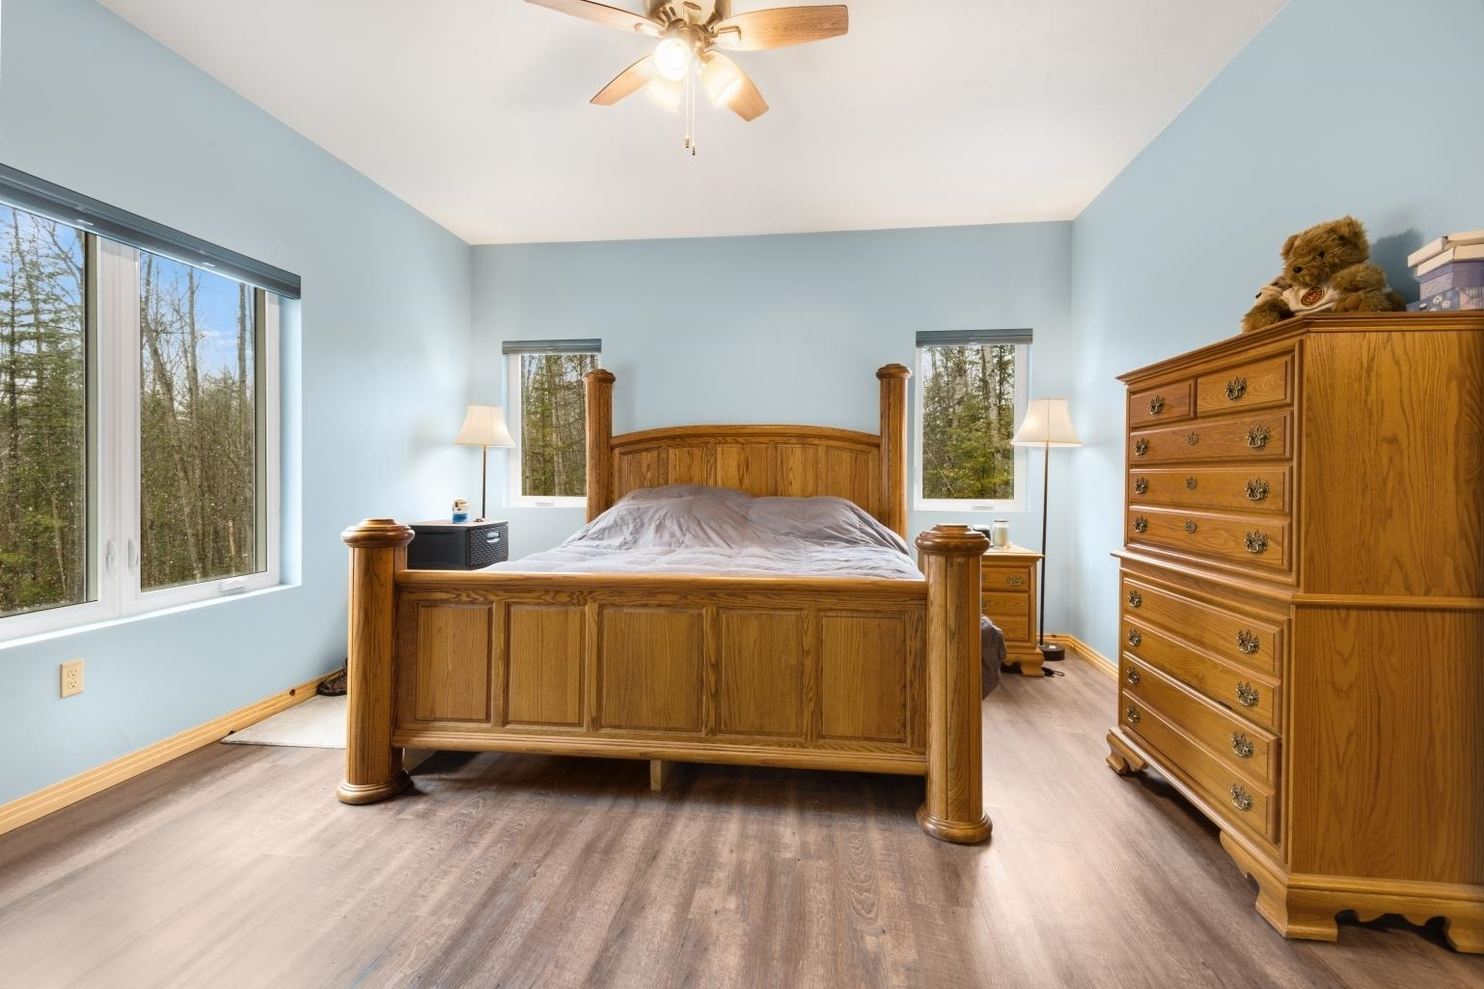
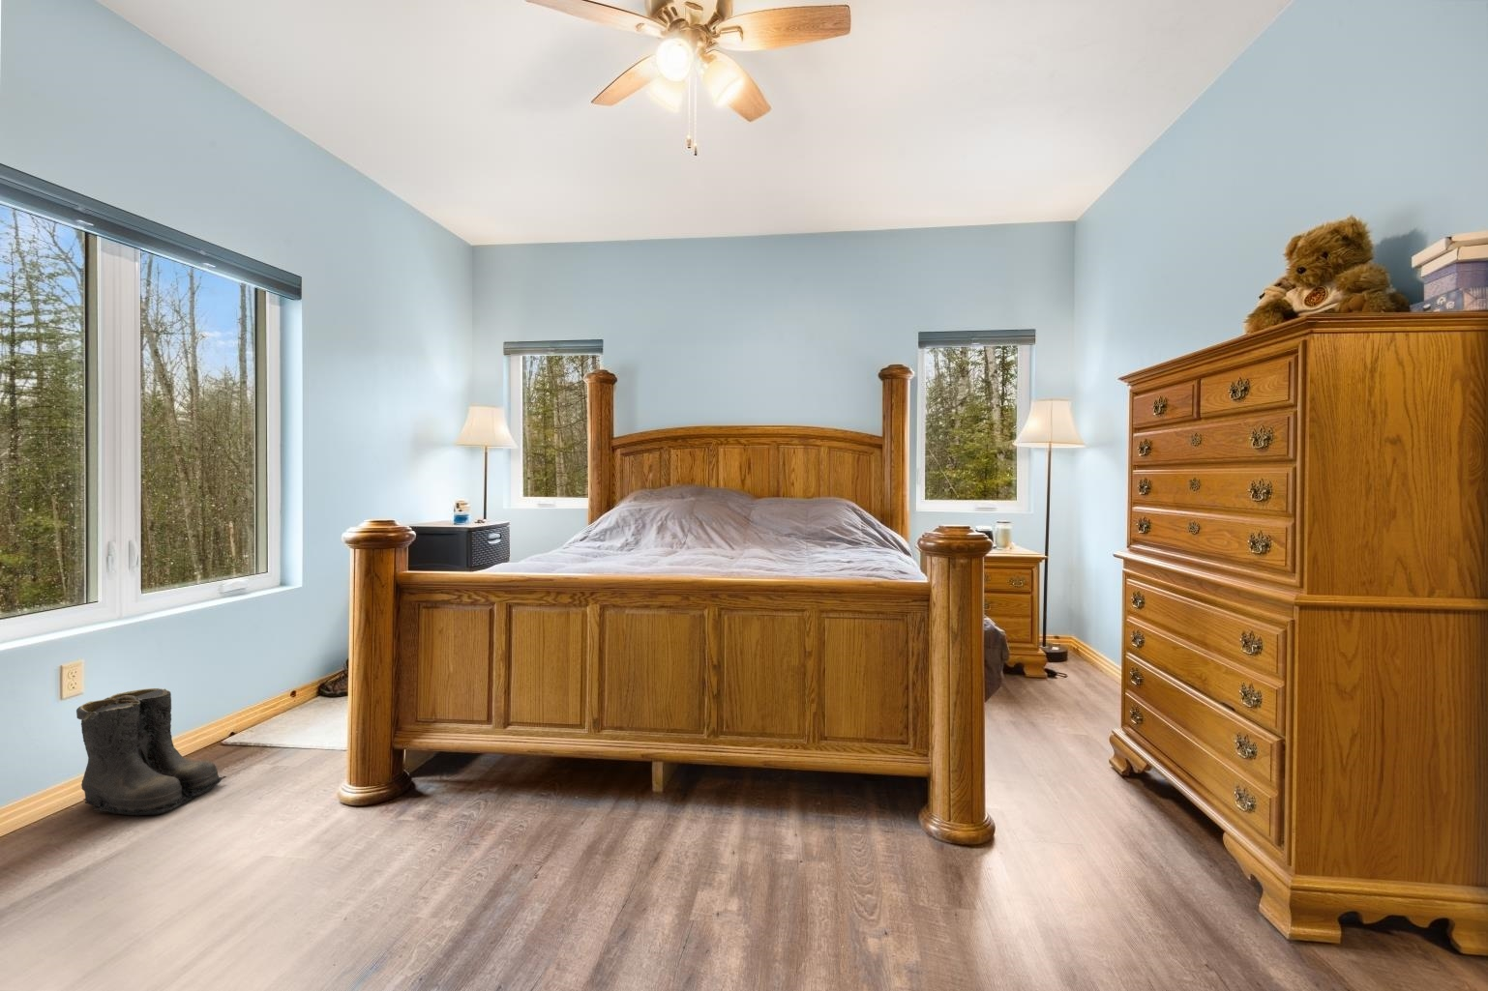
+ boots [75,688,228,816]
